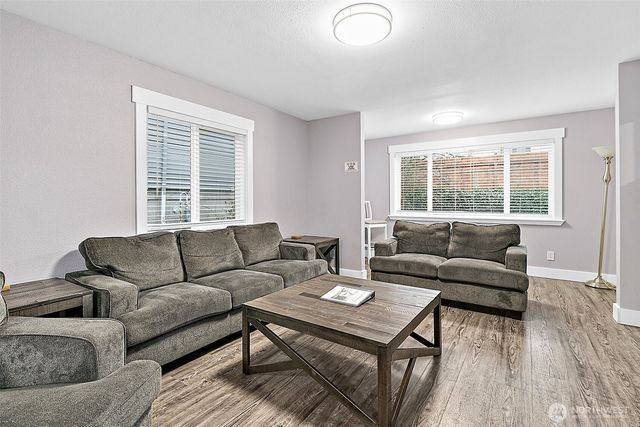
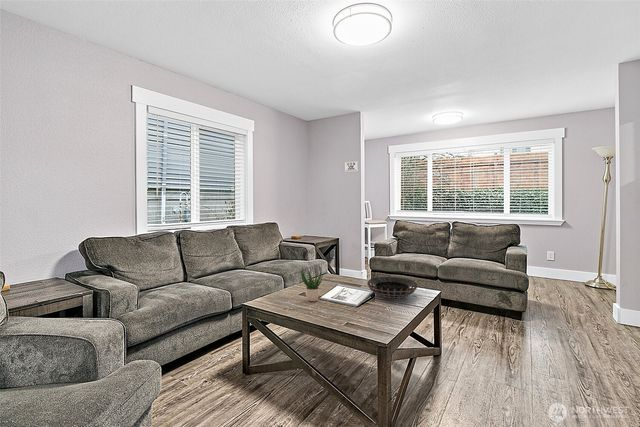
+ potted plant [300,264,323,302]
+ decorative bowl [366,276,419,299]
